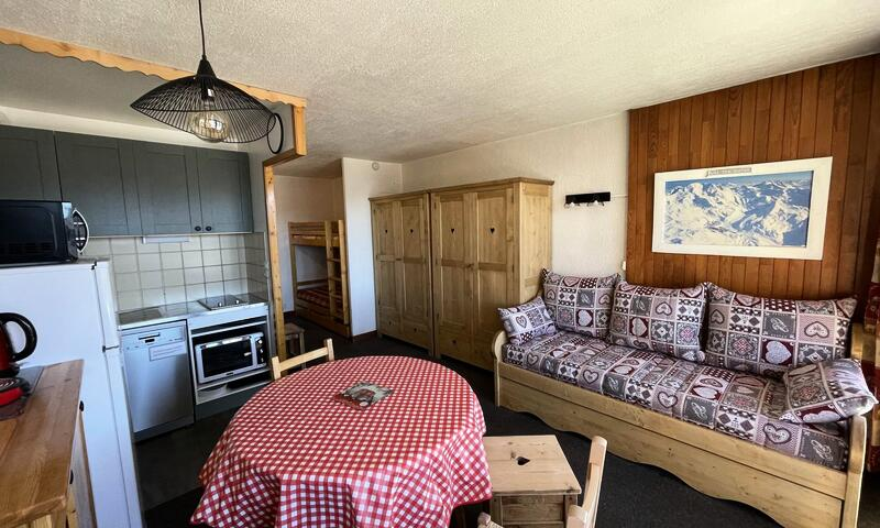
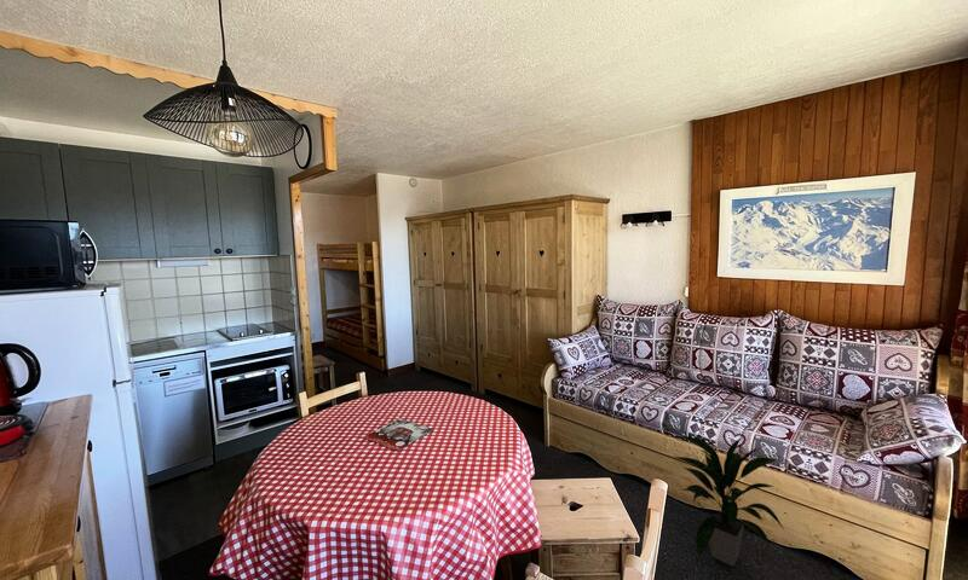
+ indoor plant [672,434,785,568]
